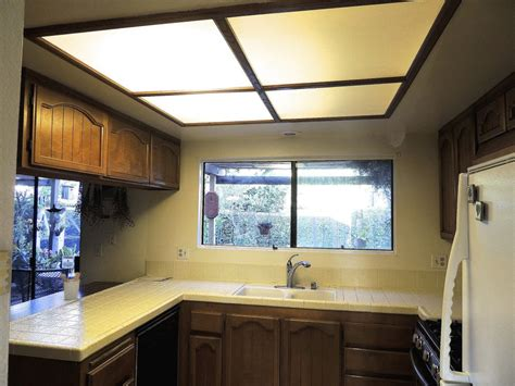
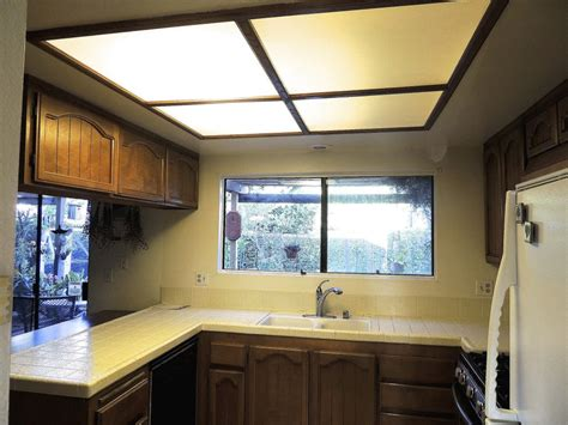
- utensil holder [58,272,81,301]
